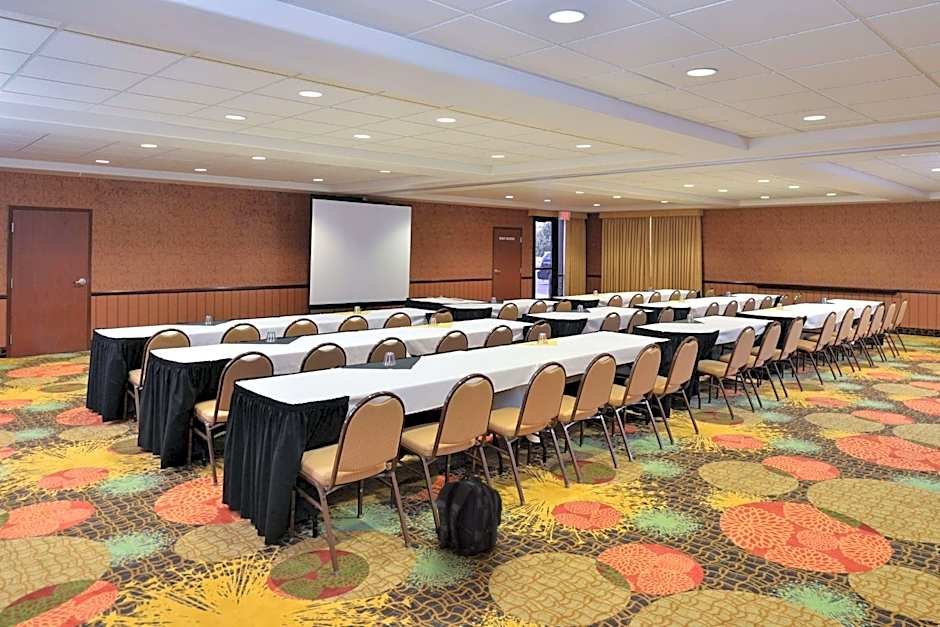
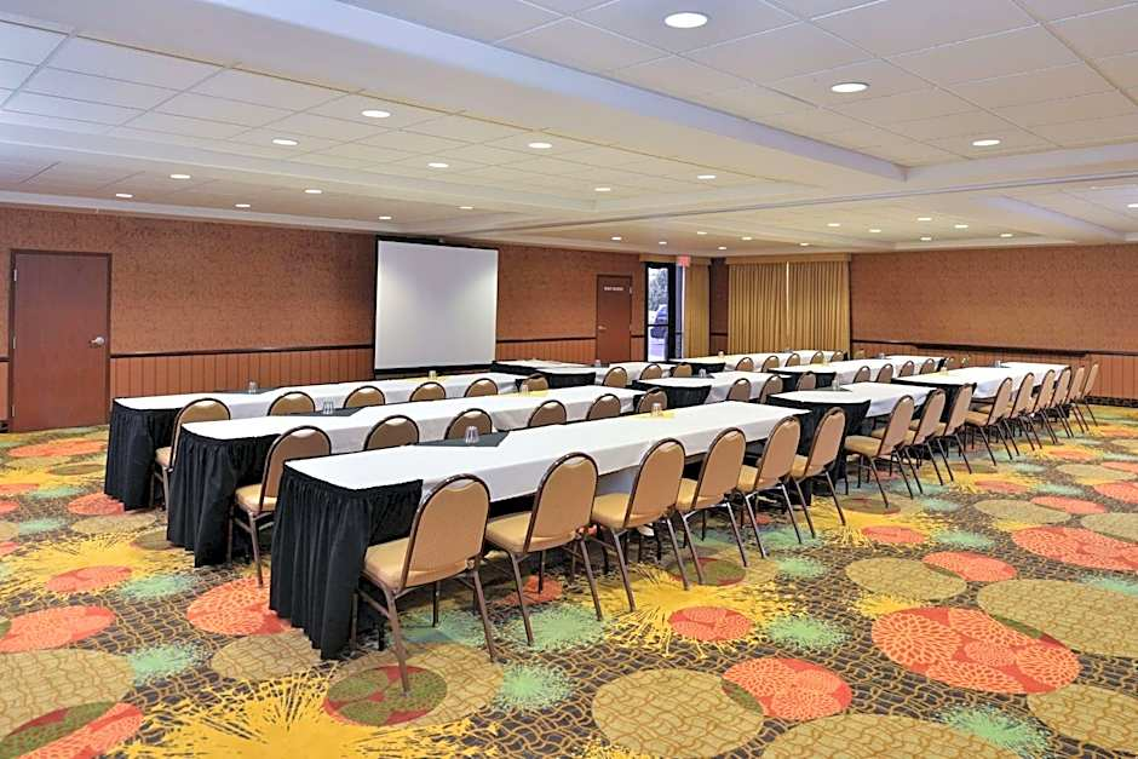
- backpack [431,469,504,556]
